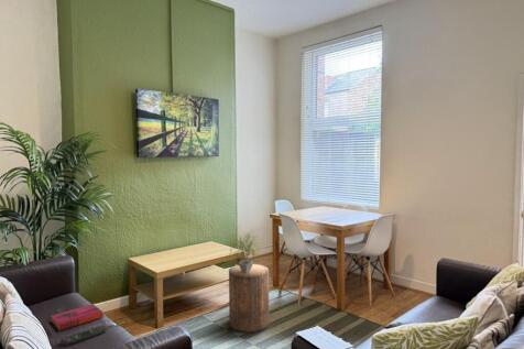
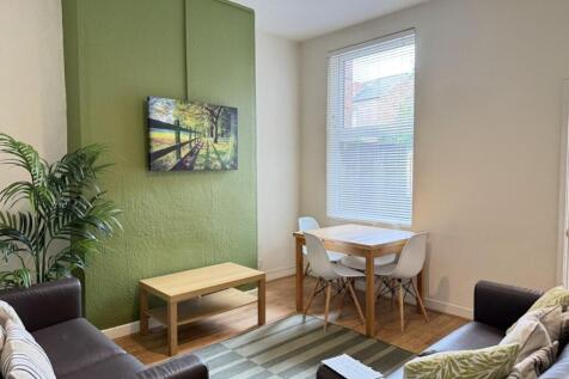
- remote control [59,325,107,348]
- hardback book [51,303,105,331]
- stool [228,263,270,332]
- potted plant [228,229,264,273]
